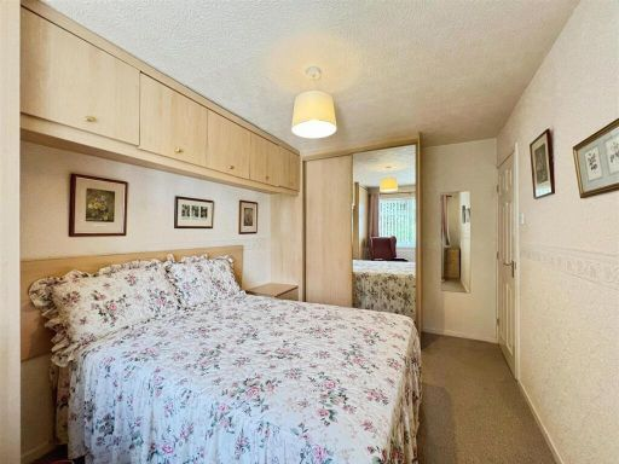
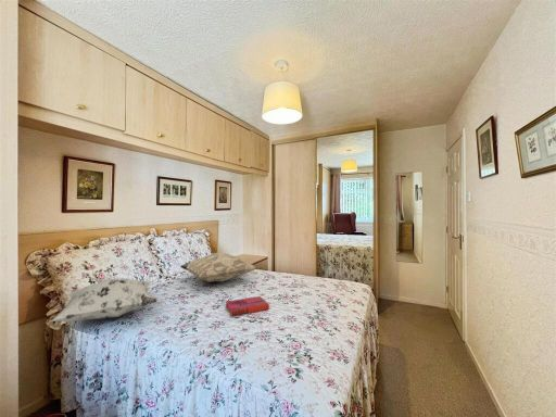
+ decorative pillow [49,278,159,323]
+ hardback book [225,295,270,317]
+ decorative pillow [179,252,257,283]
